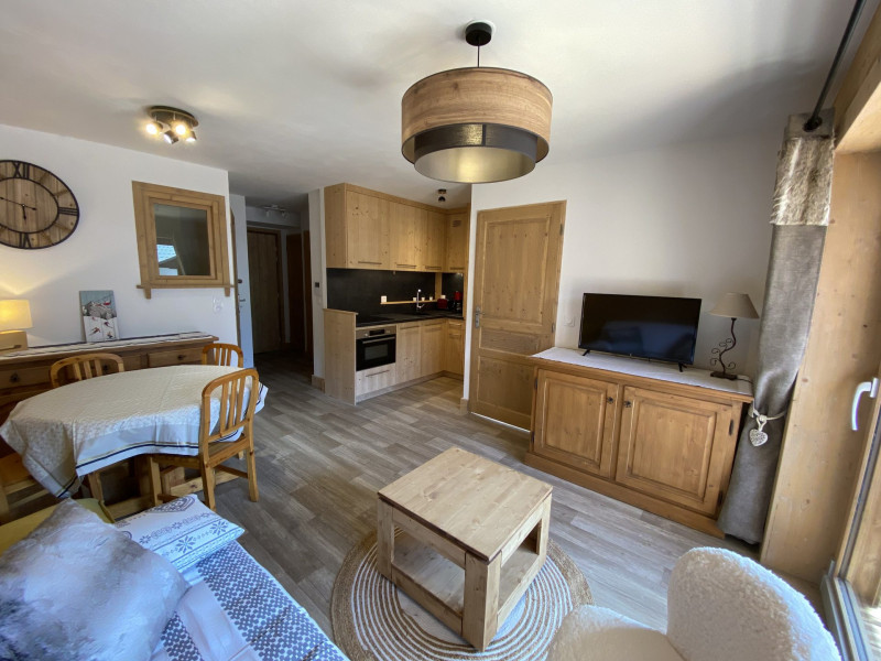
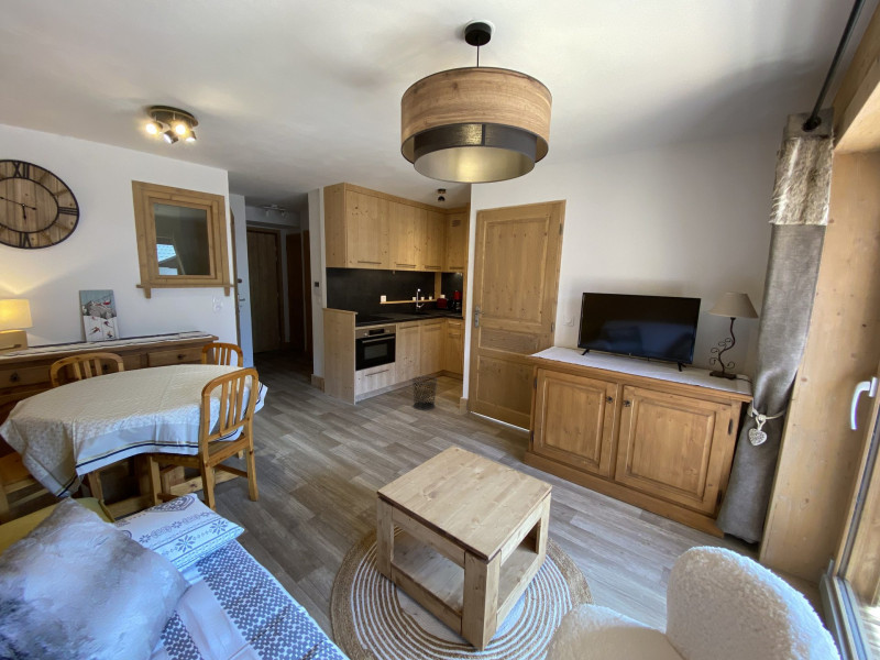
+ waste bin [410,375,439,411]
